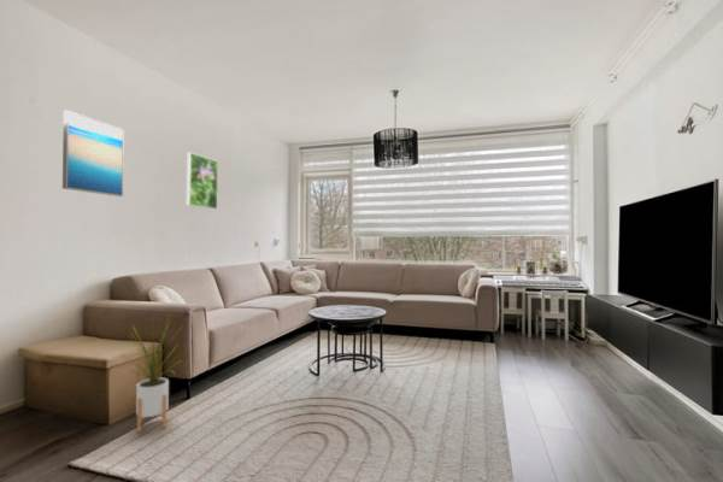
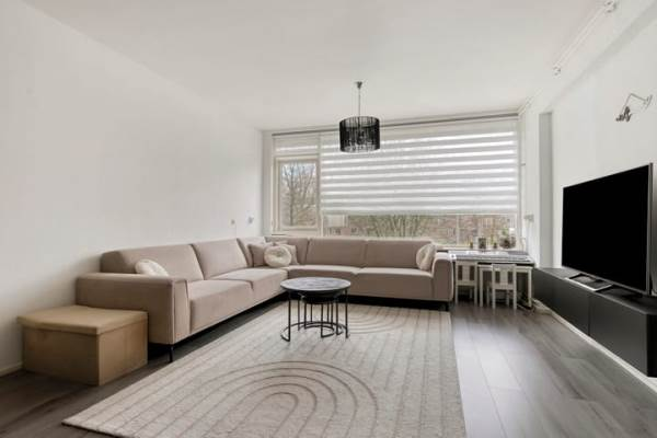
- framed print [186,151,219,211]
- wall art [61,108,125,198]
- house plant [119,316,187,434]
